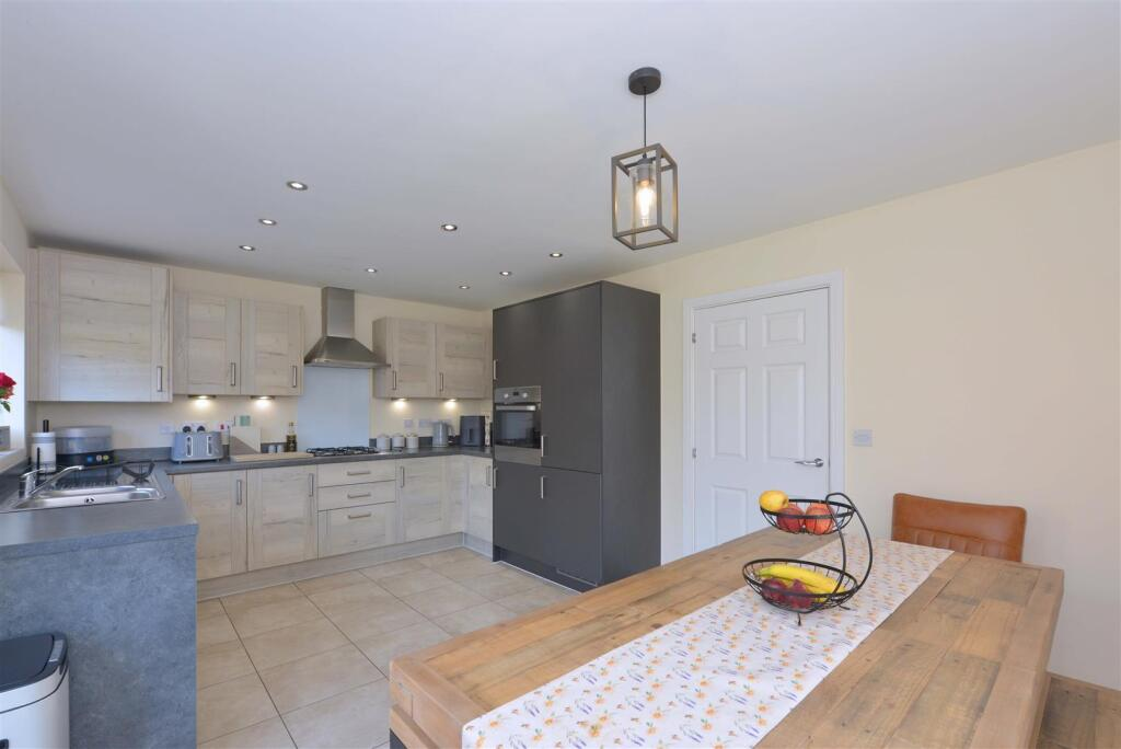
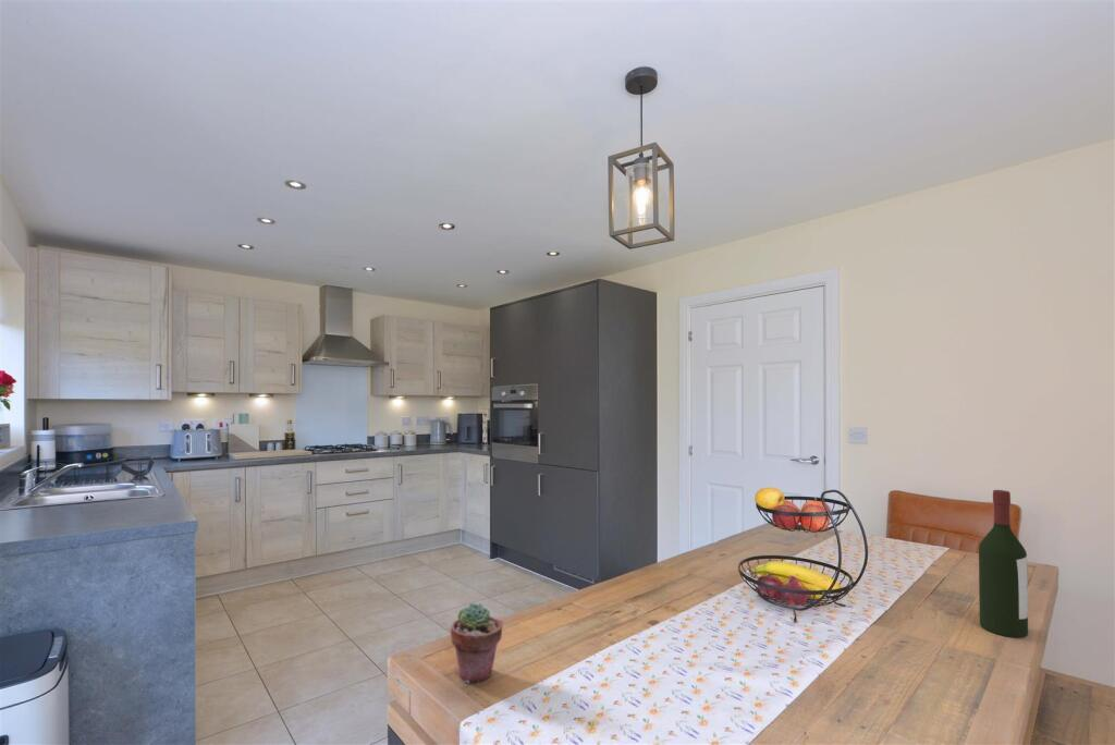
+ wine bottle [978,489,1029,639]
+ potted succulent [450,601,504,684]
